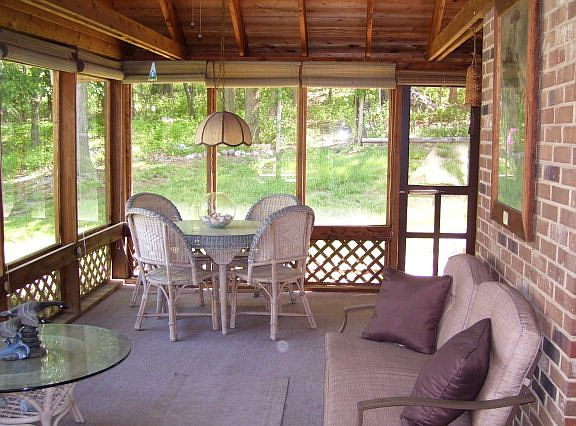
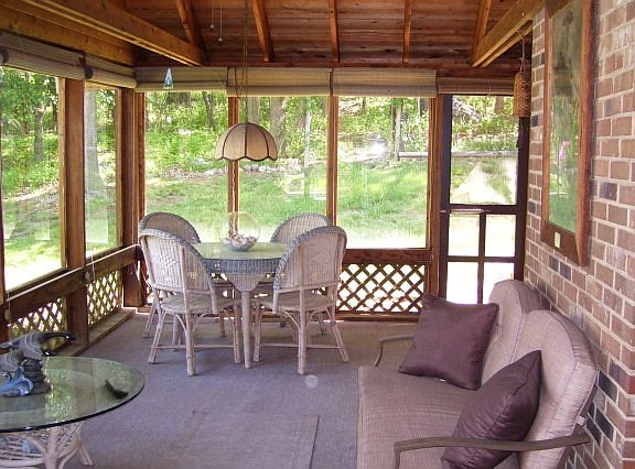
+ remote control [104,378,129,399]
